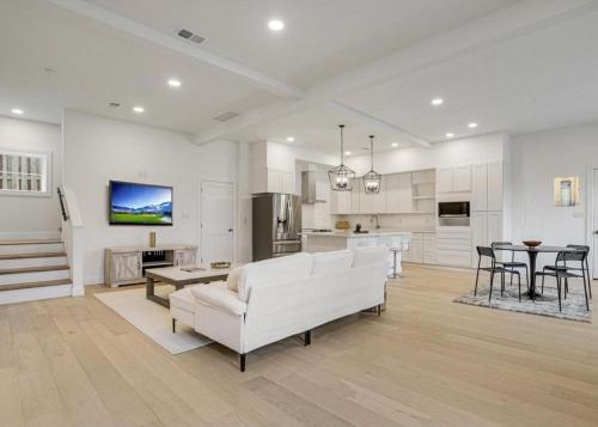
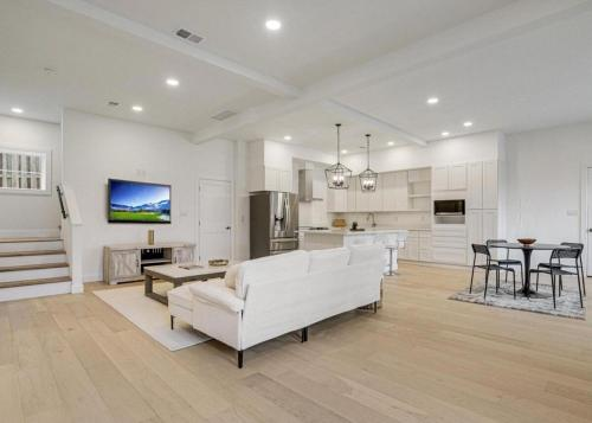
- wall art [553,176,580,208]
